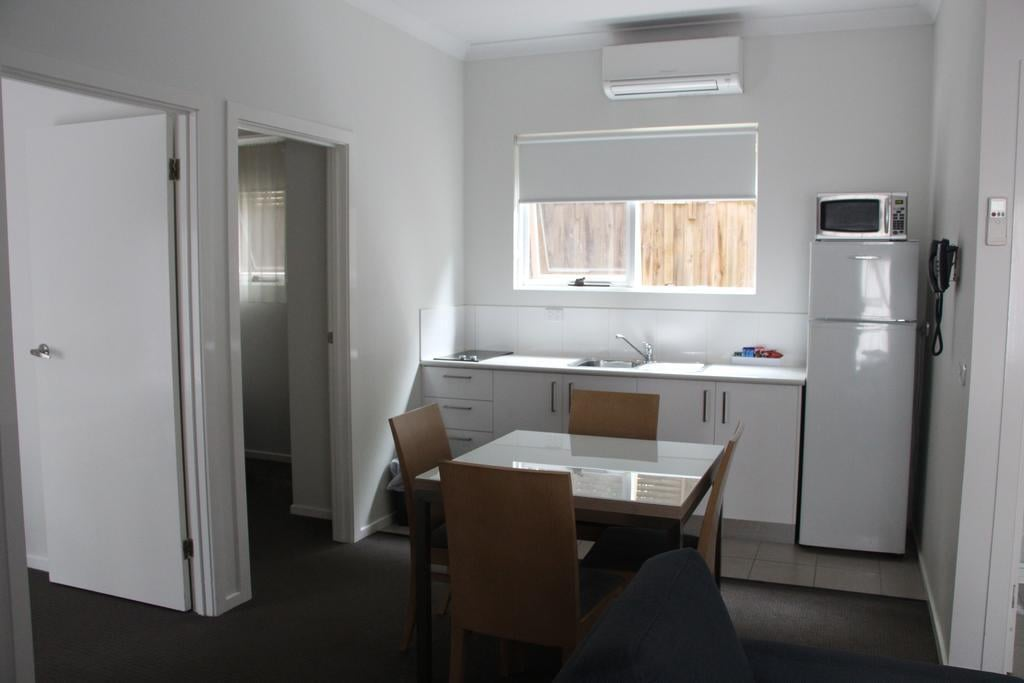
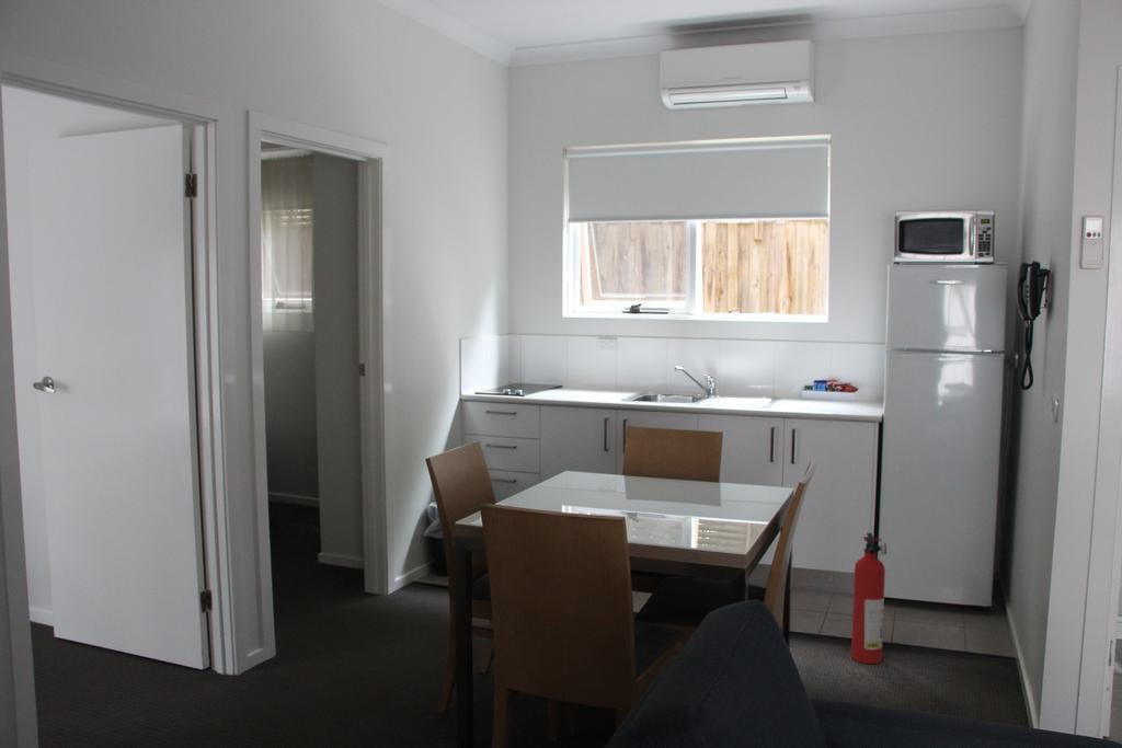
+ fire extinguisher [850,532,888,665]
